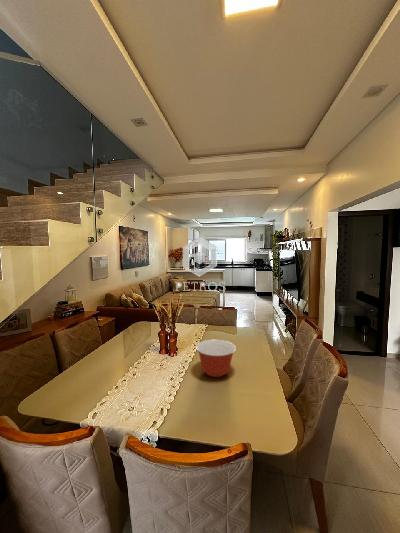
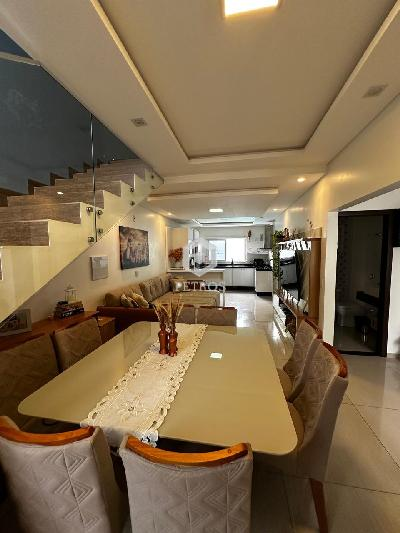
- mixing bowl [195,339,237,378]
